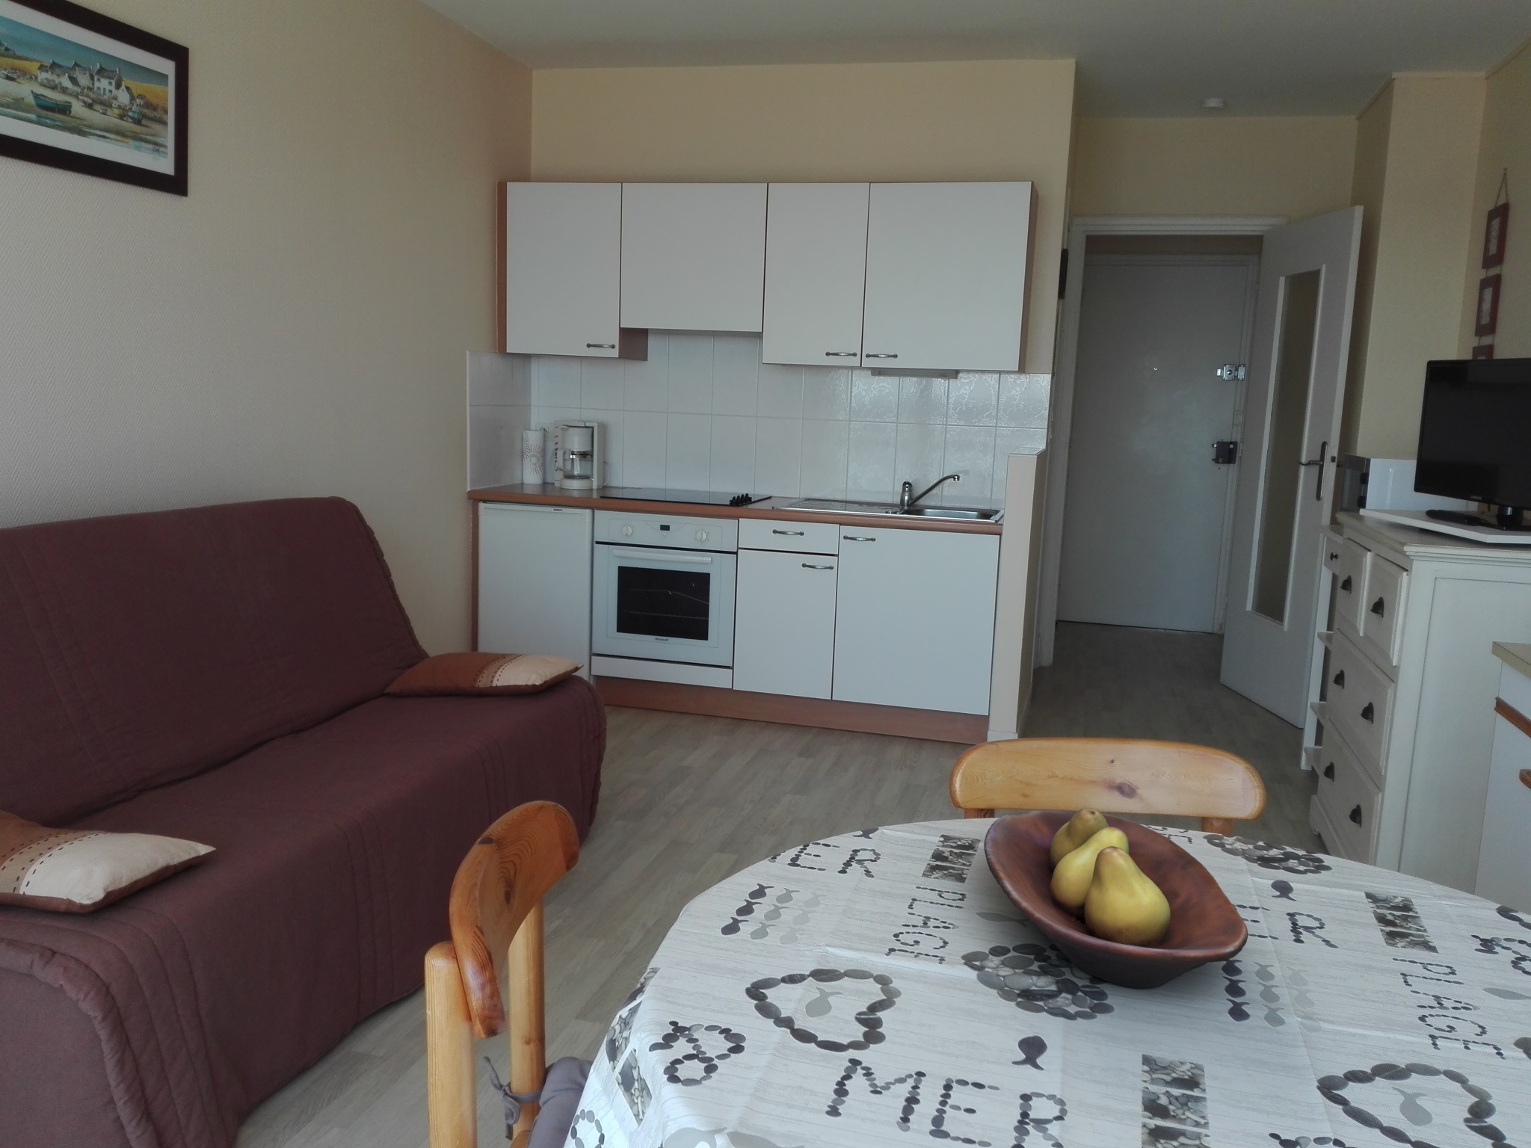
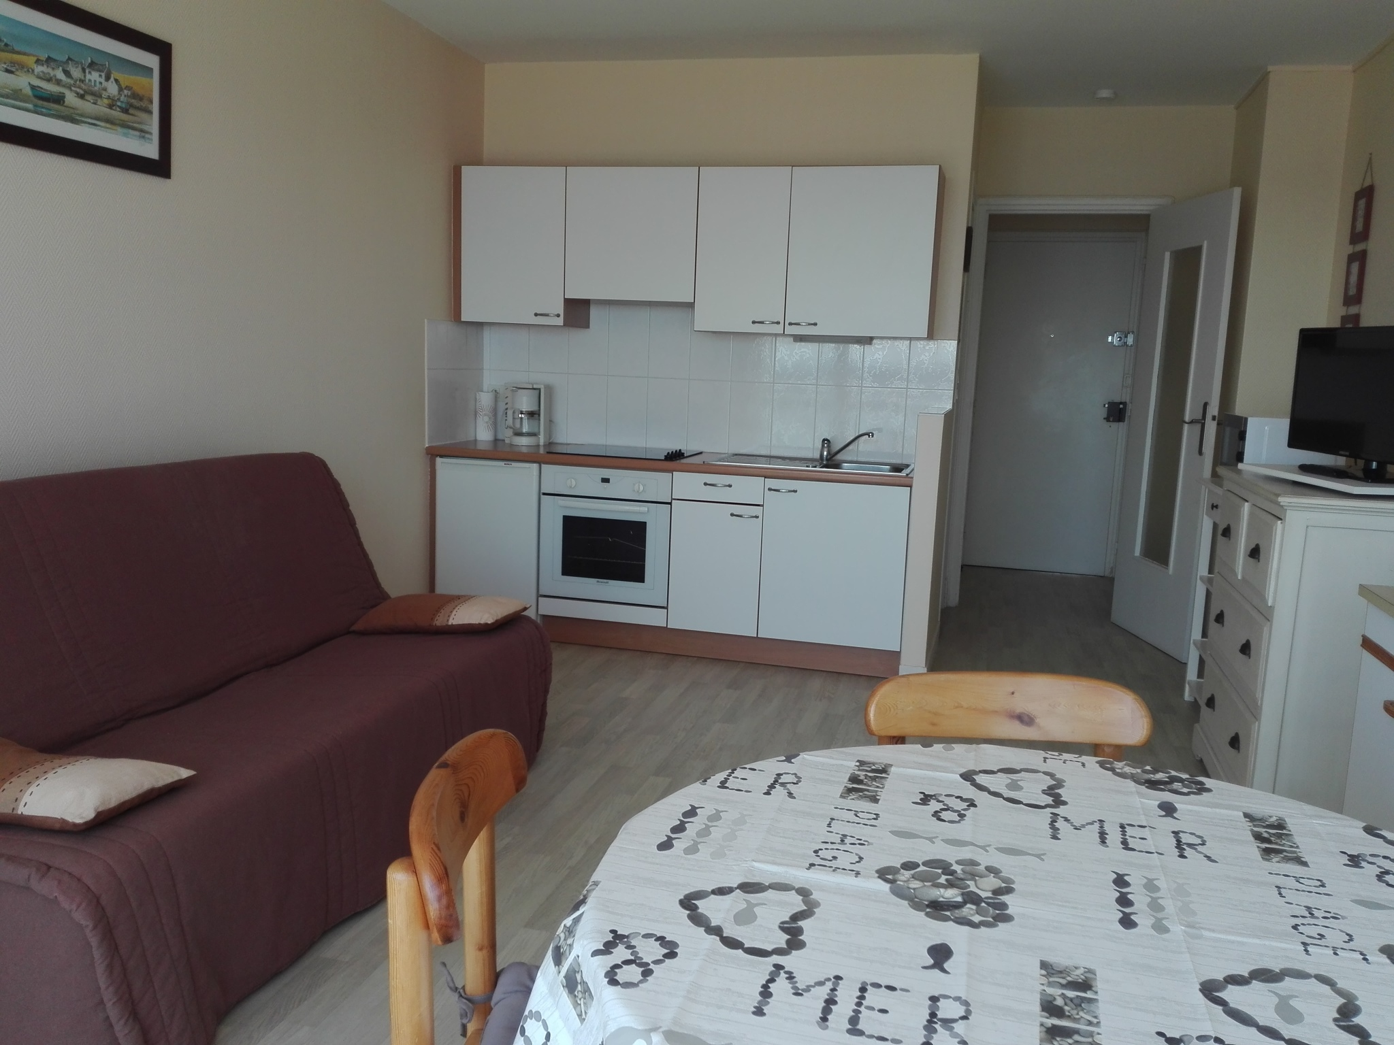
- fruit bowl [982,807,1249,989]
